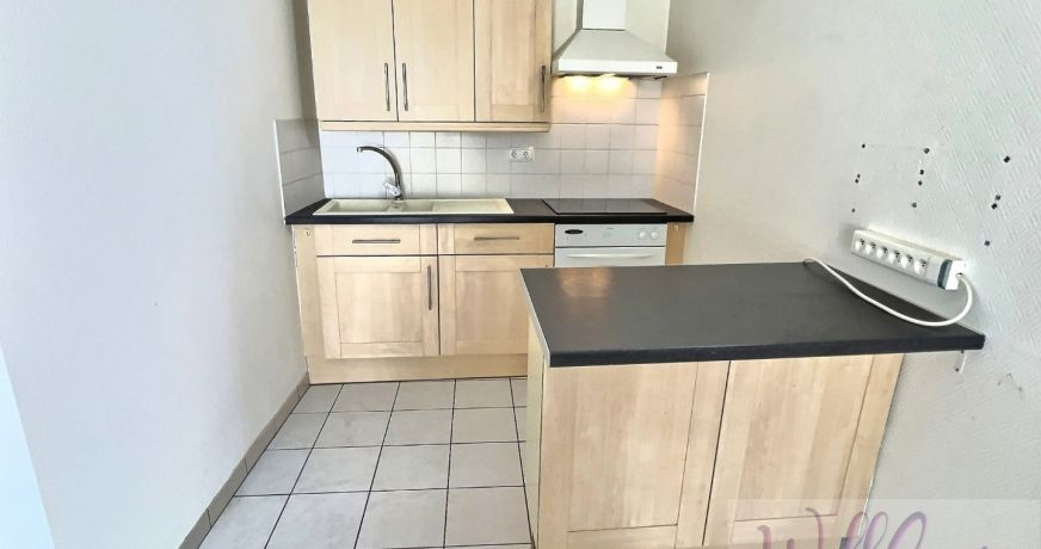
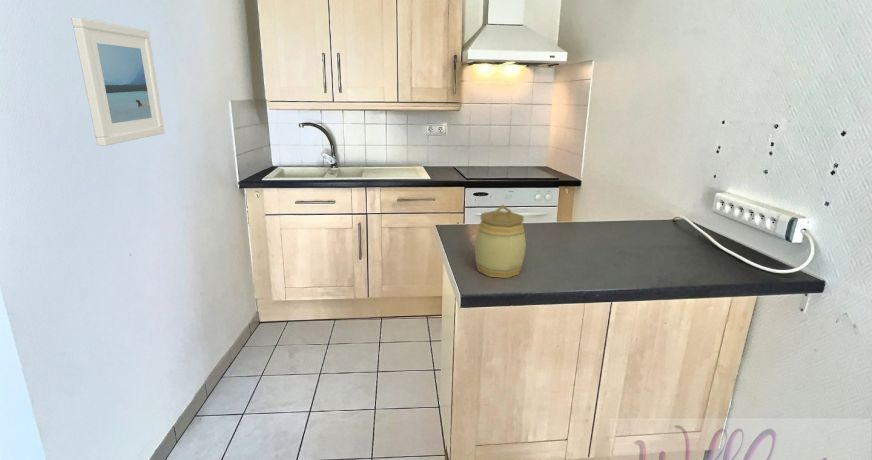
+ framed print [71,16,166,147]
+ jar [474,204,527,279]
